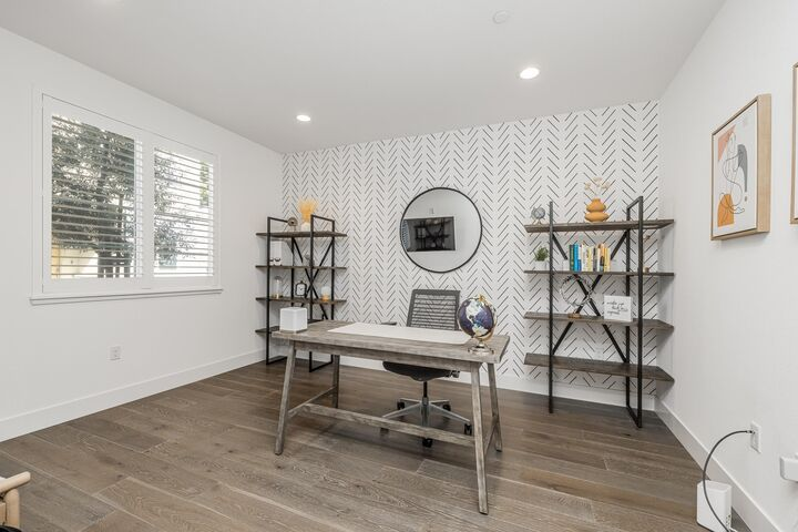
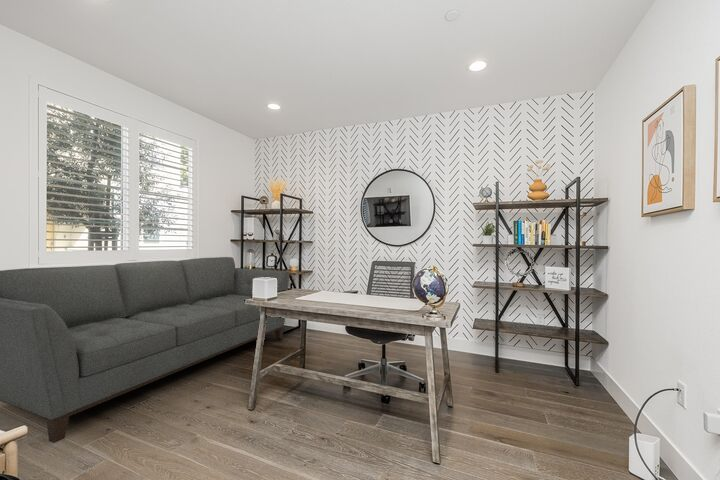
+ sofa [0,256,291,444]
